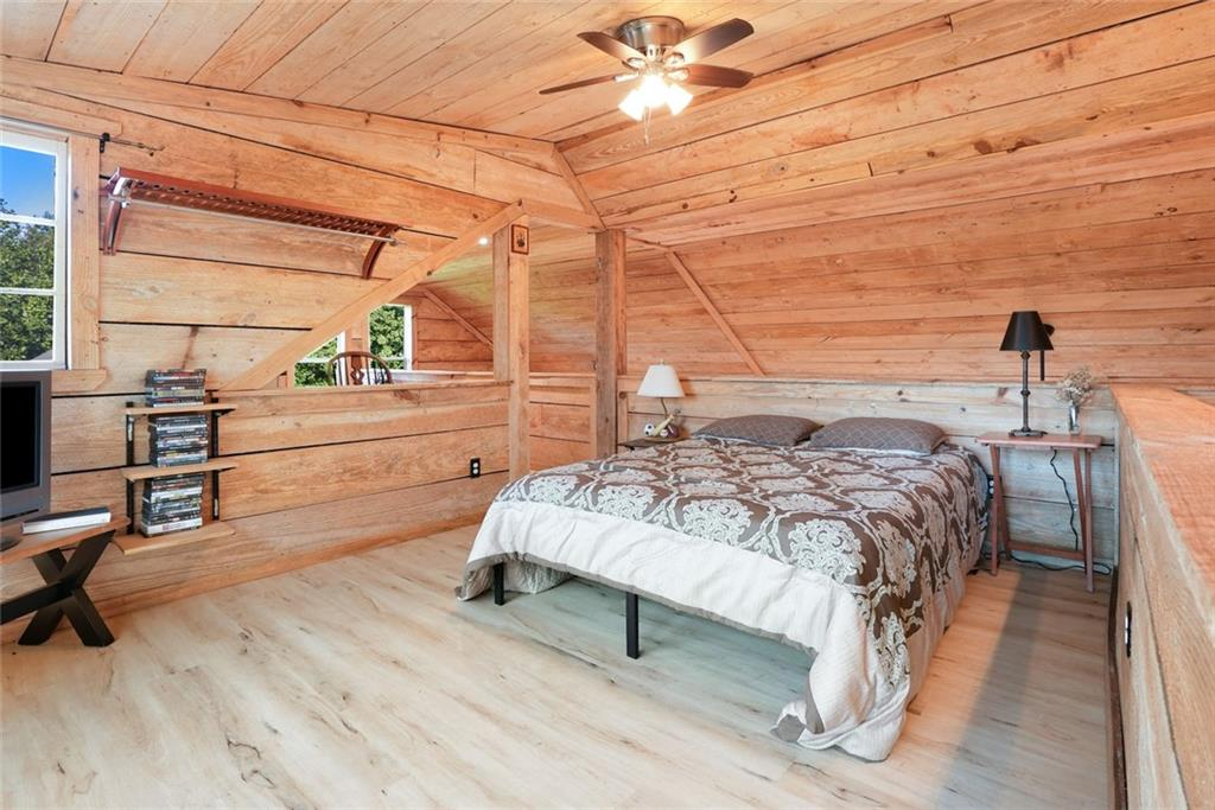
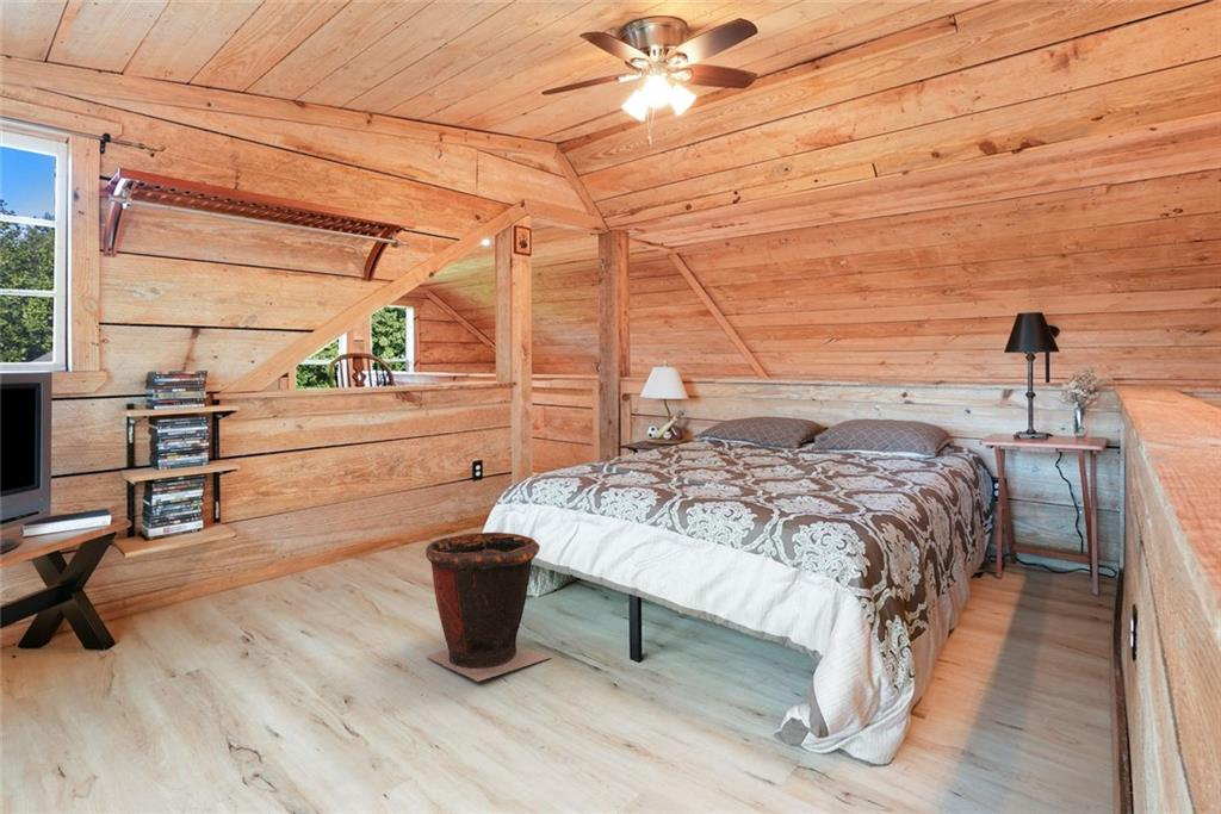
+ waste bin [424,532,553,683]
